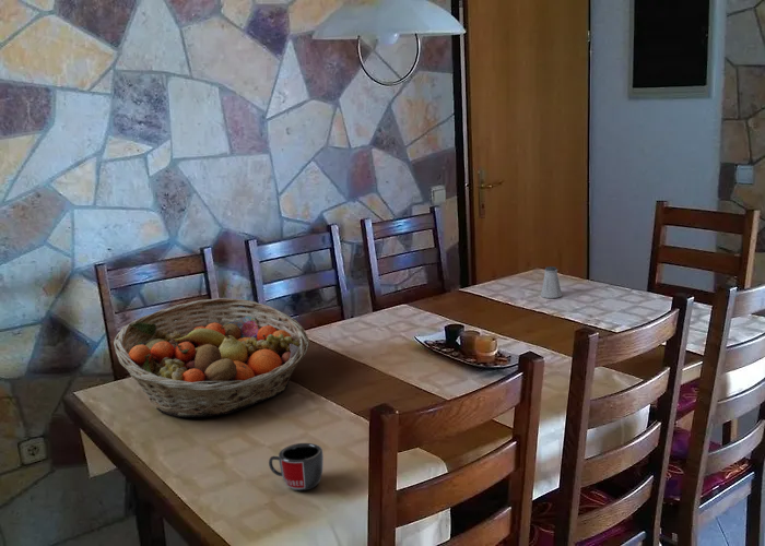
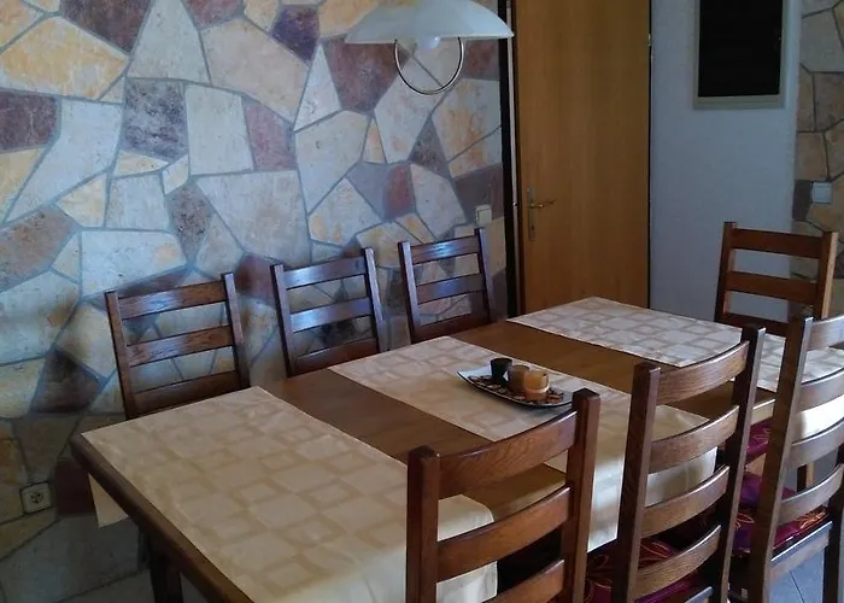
- saltshaker [540,265,563,299]
- fruit basket [113,297,310,418]
- mug [268,442,325,491]
